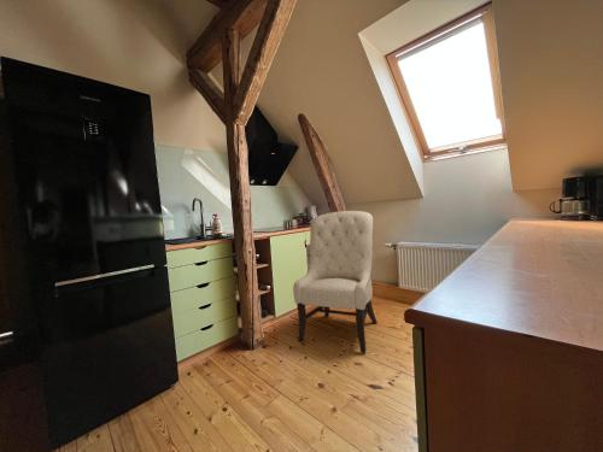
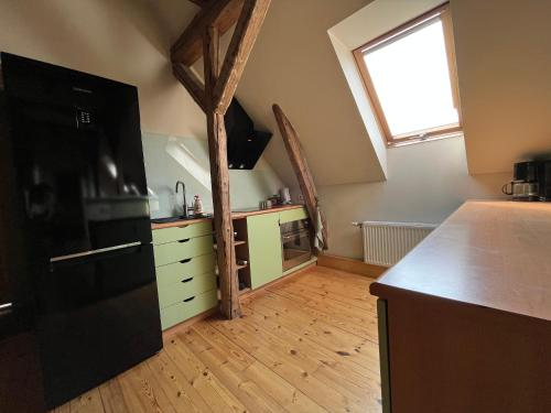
- chair [292,210,379,354]
